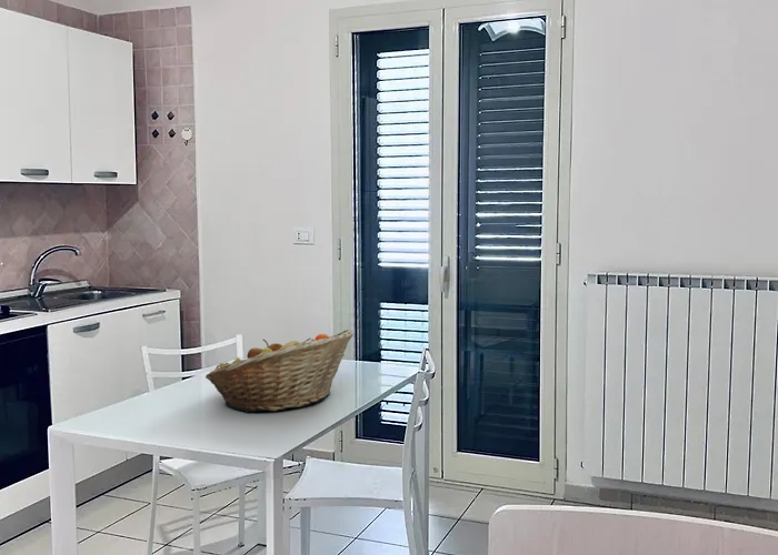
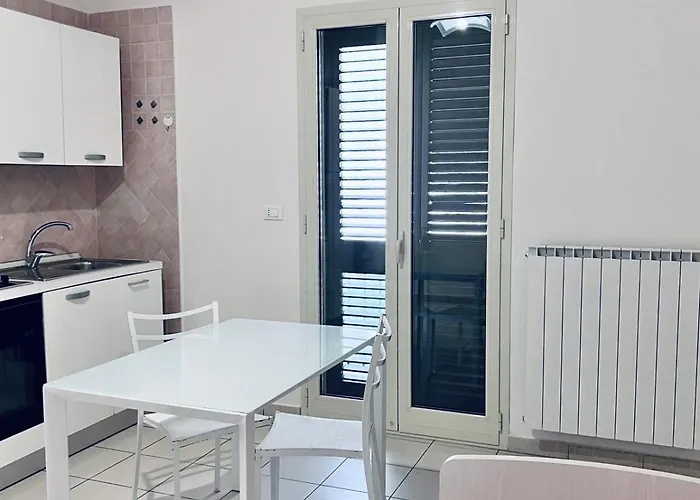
- fruit basket [205,329,355,413]
